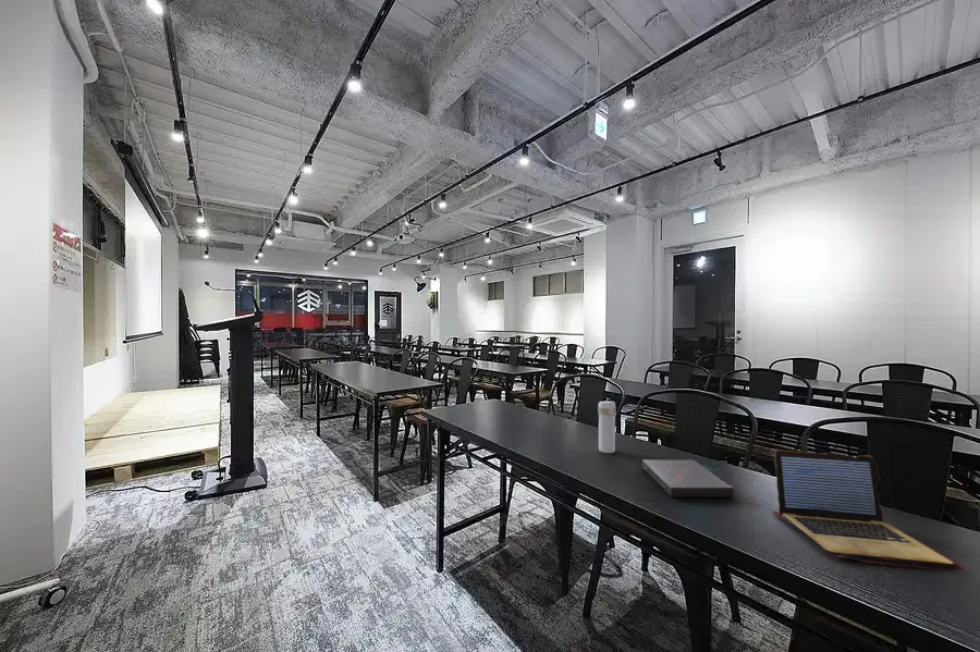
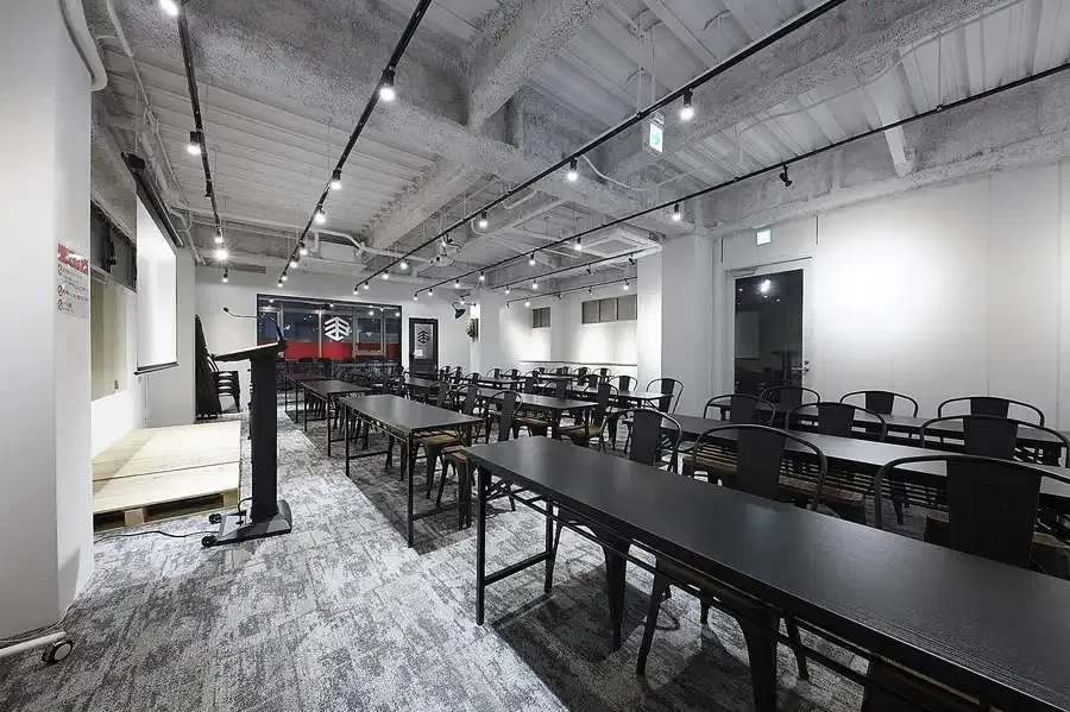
- book [641,458,735,499]
- laptop [771,448,966,571]
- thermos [597,401,616,454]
